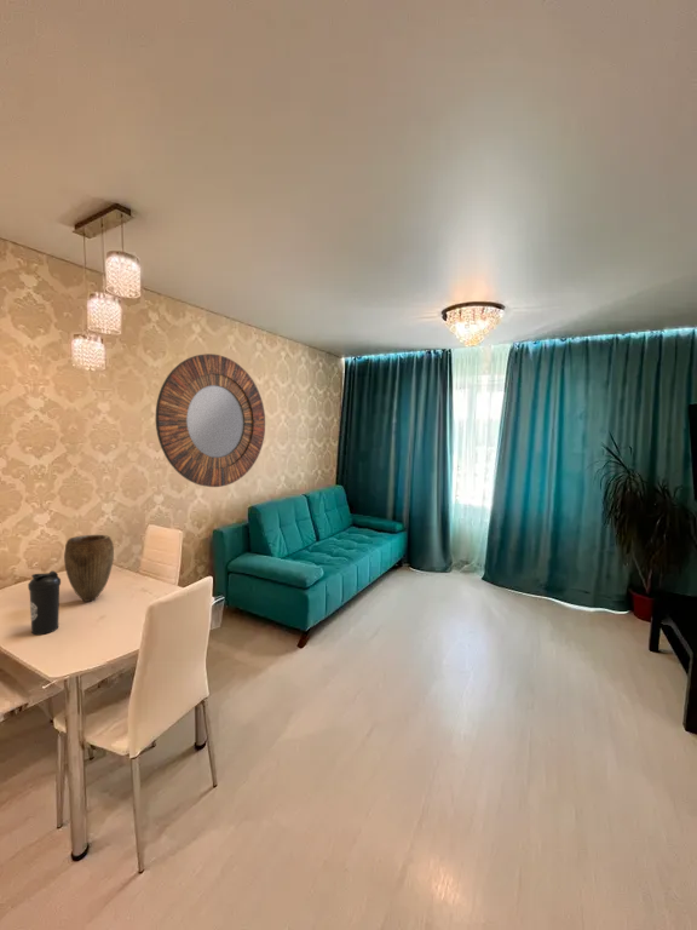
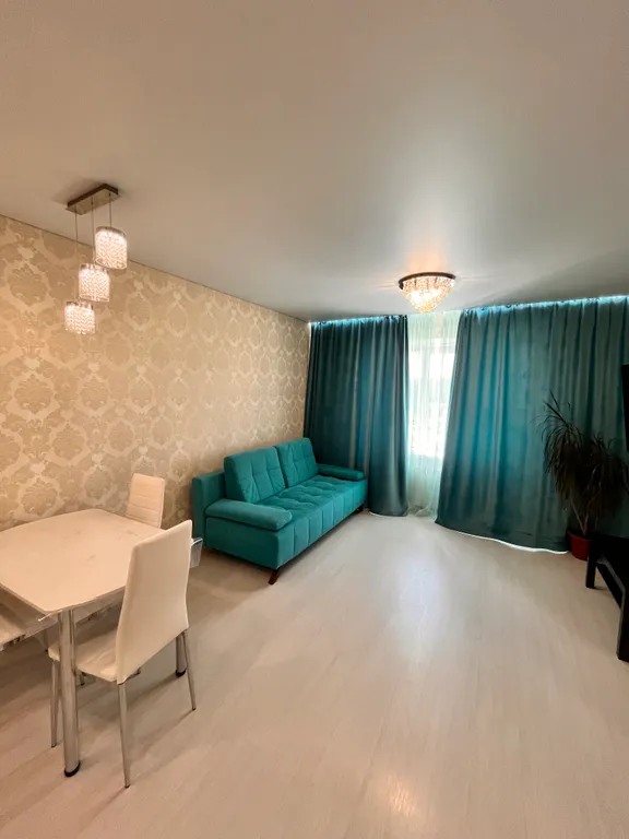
- home mirror [155,352,266,488]
- vase [63,534,115,603]
- water bottle [27,569,62,636]
